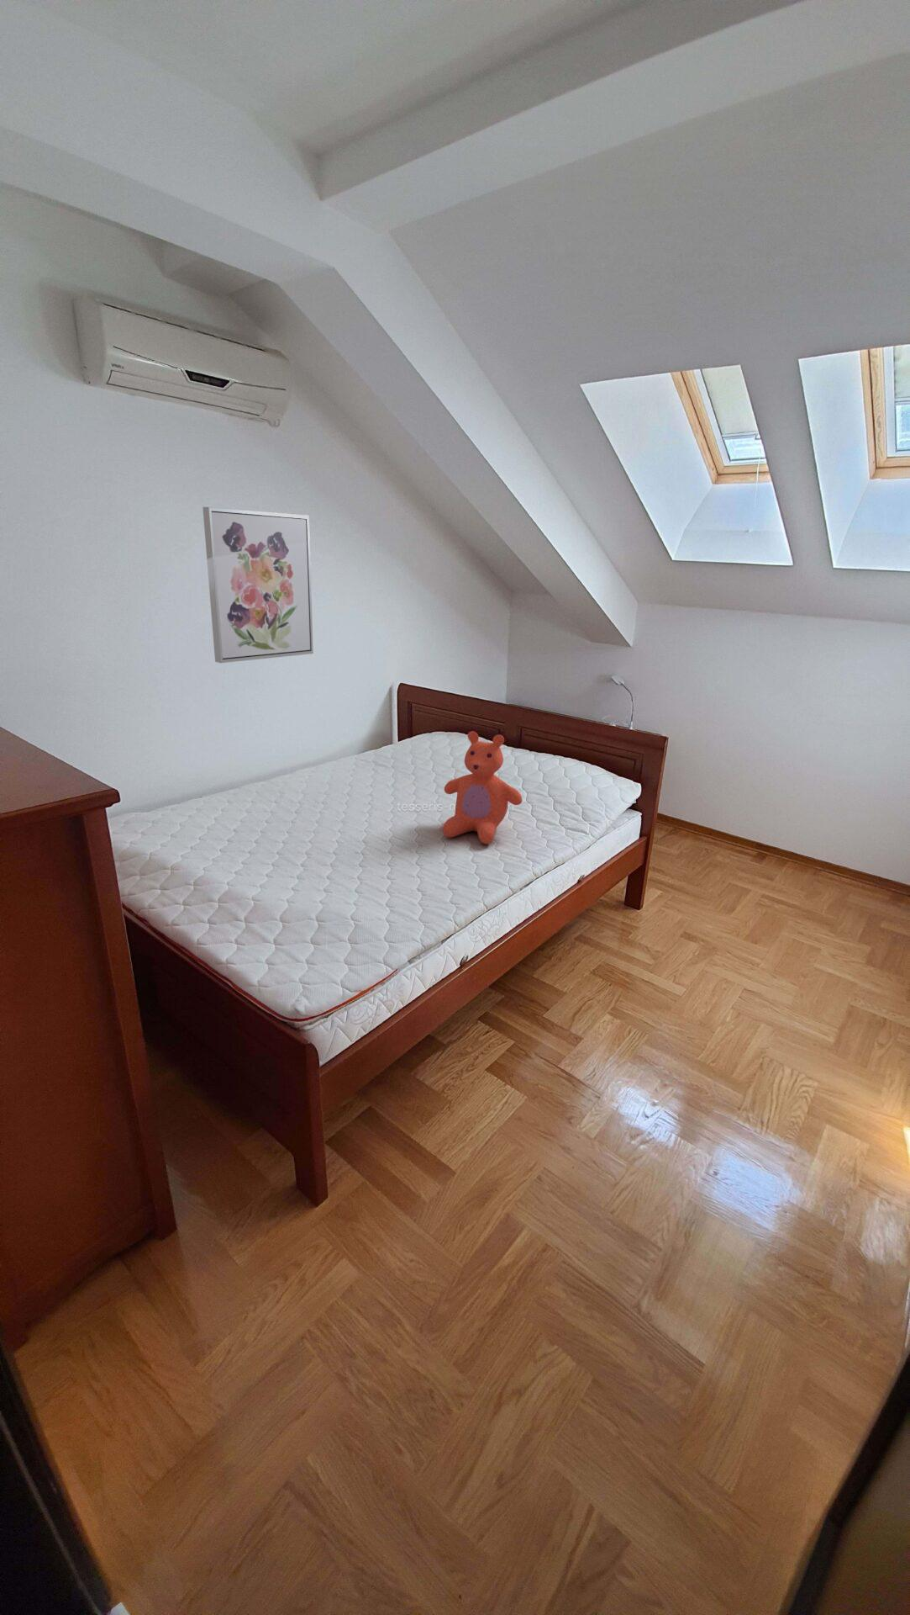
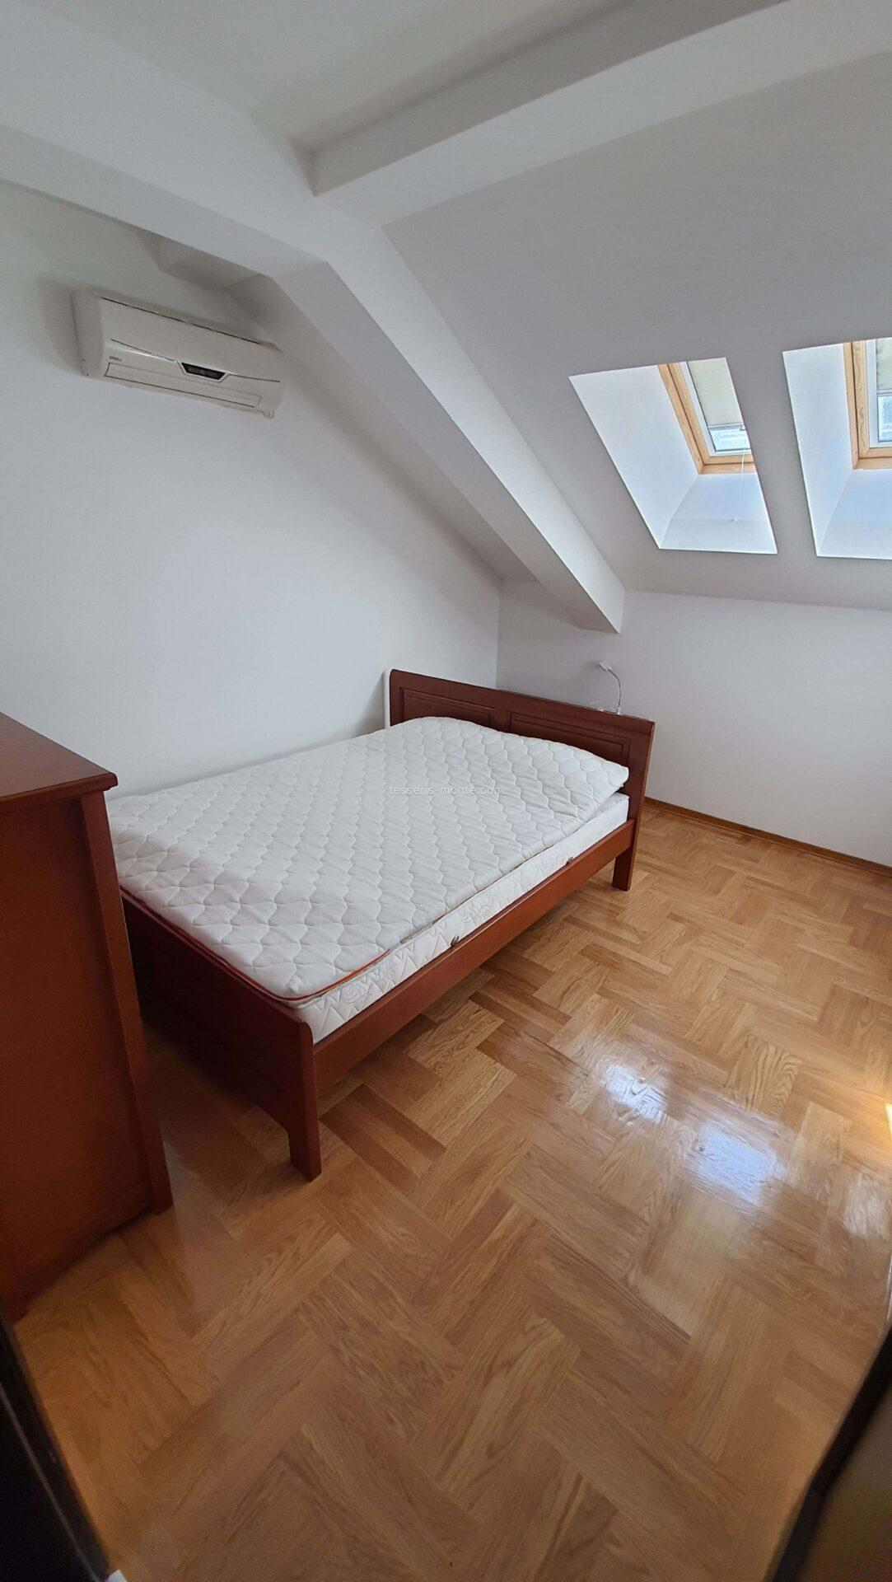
- teddy bear [442,731,523,845]
- wall art [202,507,315,663]
